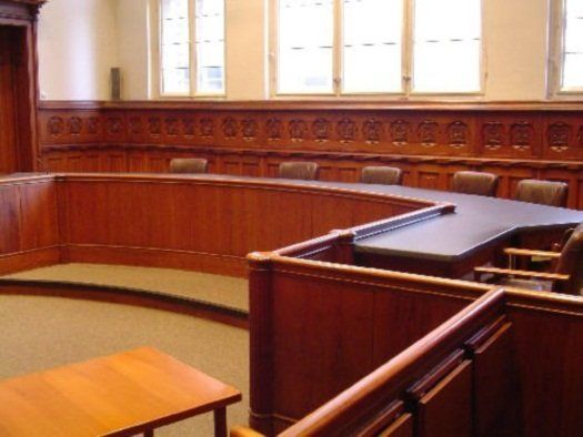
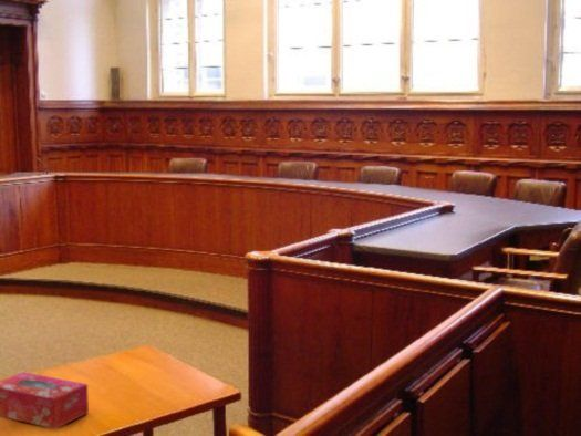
+ tissue box [0,371,90,430]
